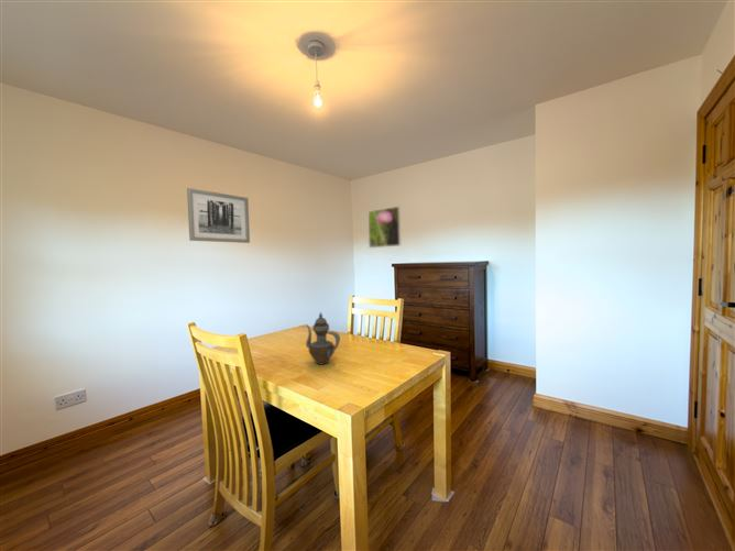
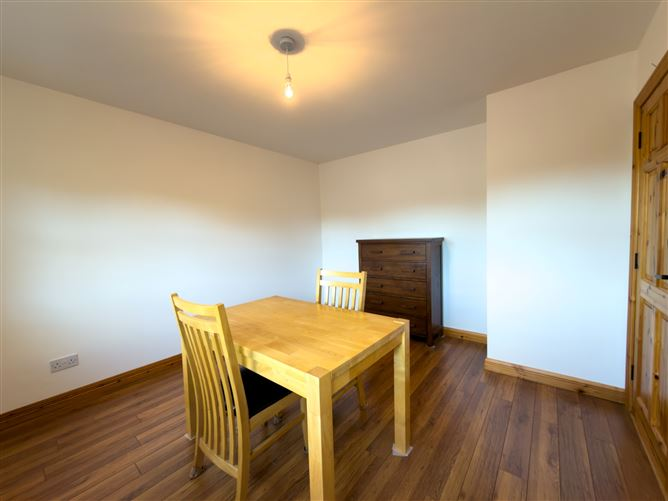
- wall art [186,187,251,244]
- teapot [305,311,341,365]
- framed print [368,206,402,249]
